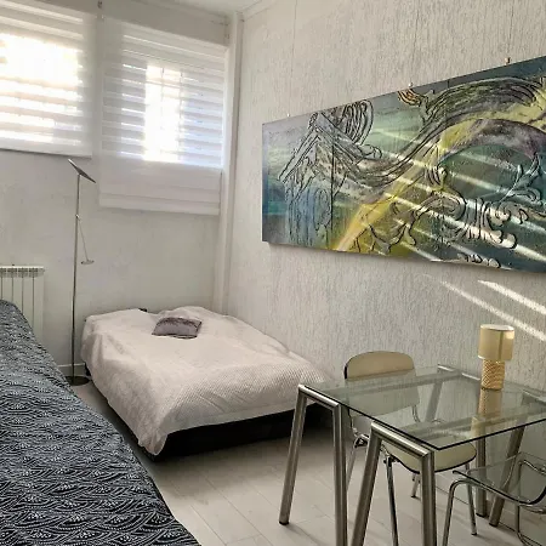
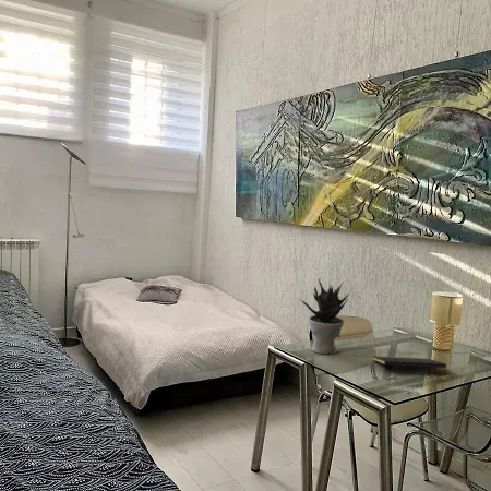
+ notepad [370,355,447,374]
+ potted plant [300,278,351,356]
